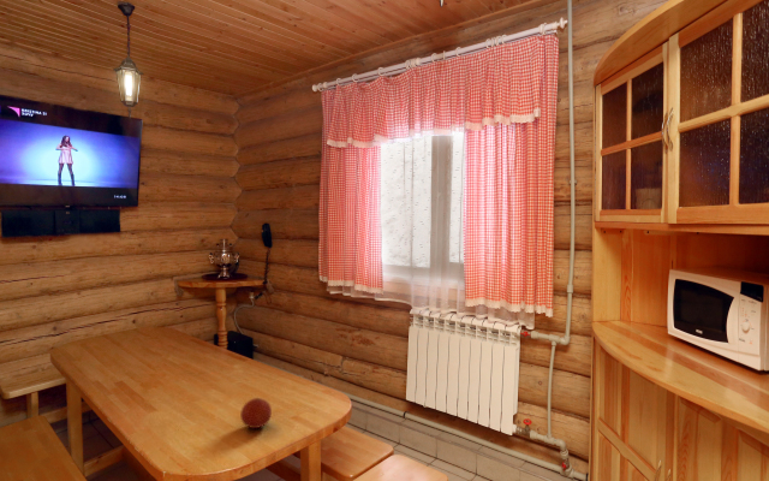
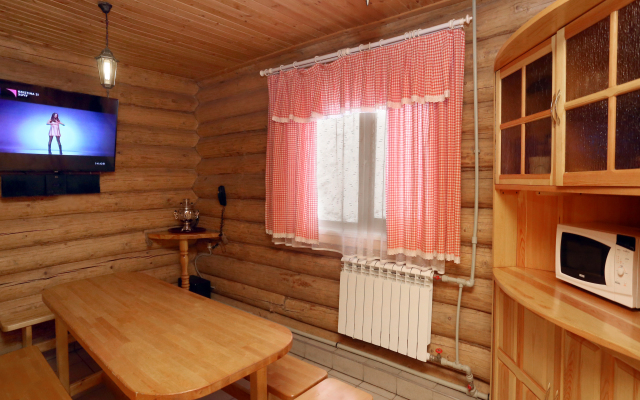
- fruit [239,397,273,429]
